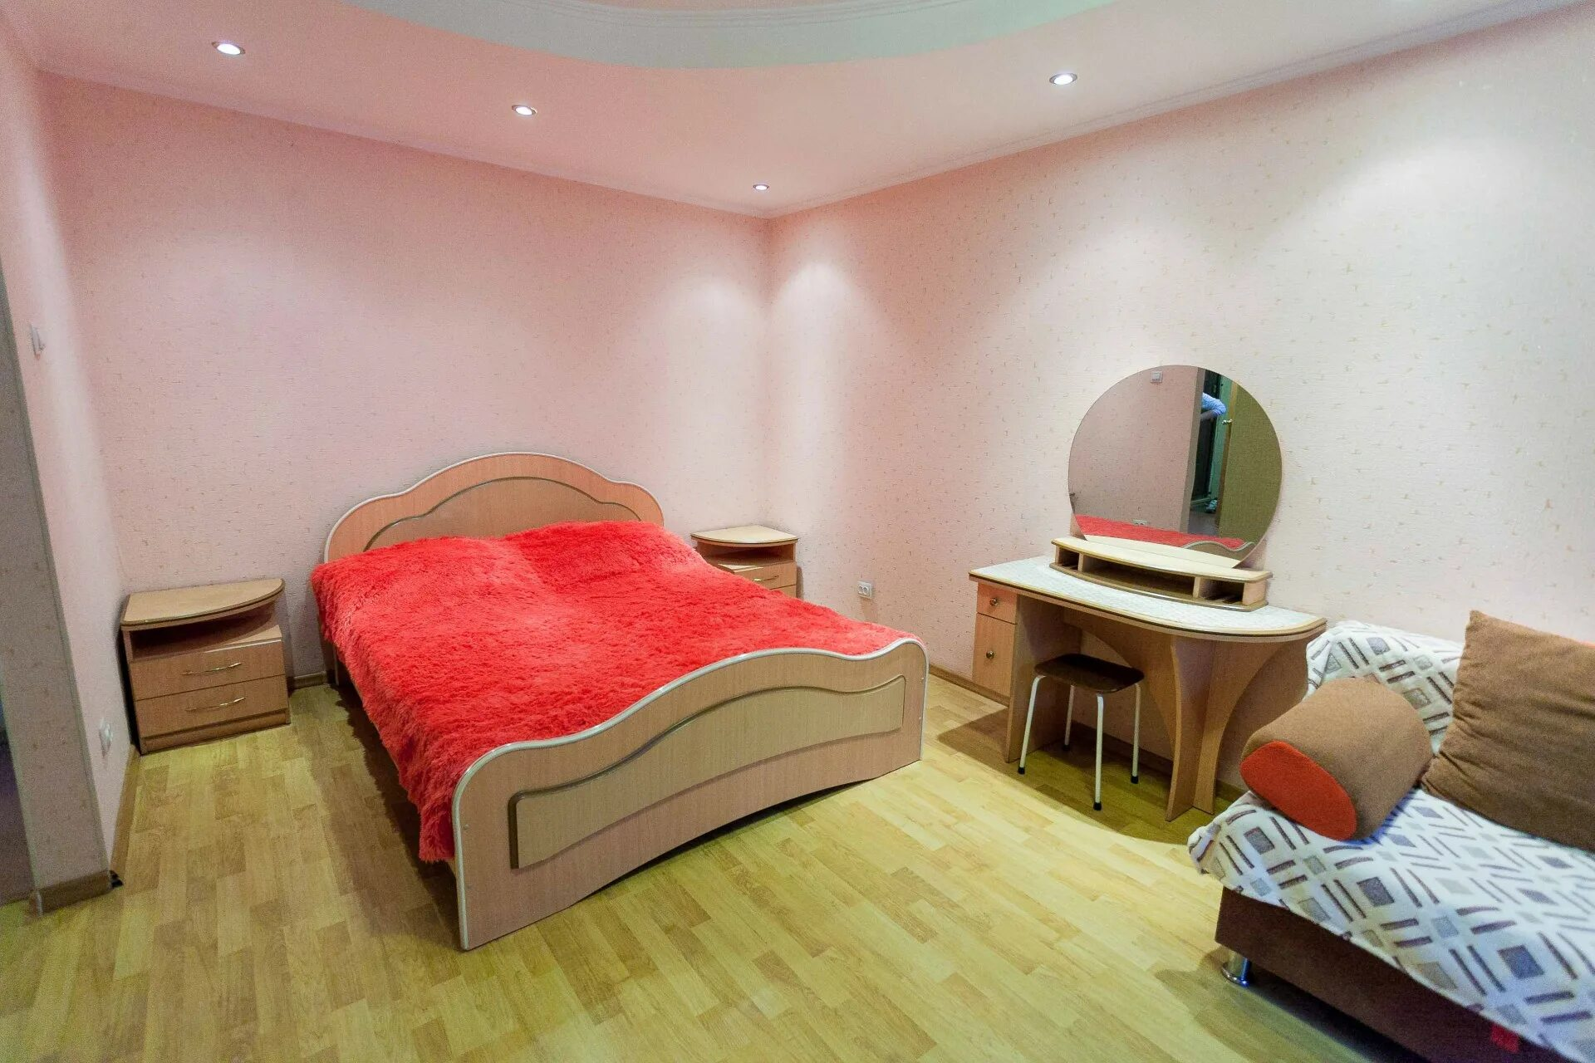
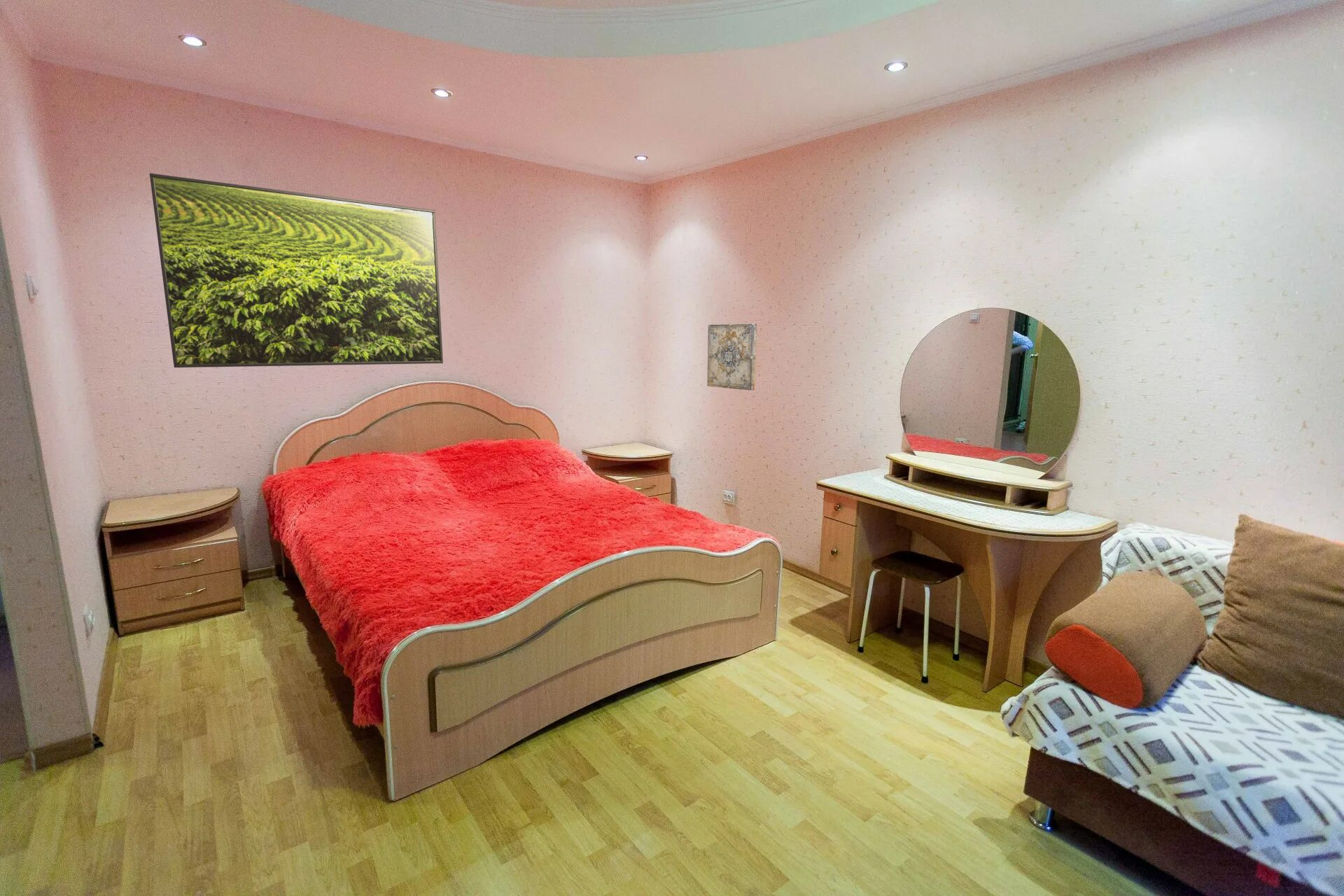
+ wall art [706,323,757,391]
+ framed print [149,173,444,368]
